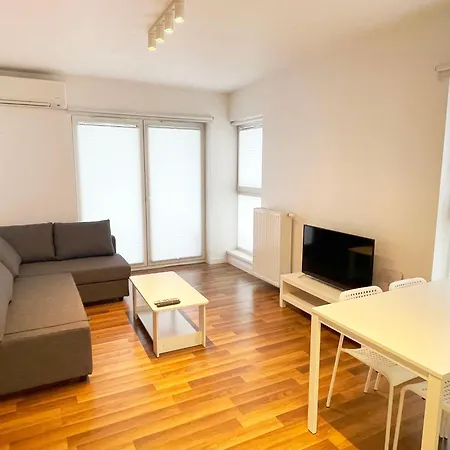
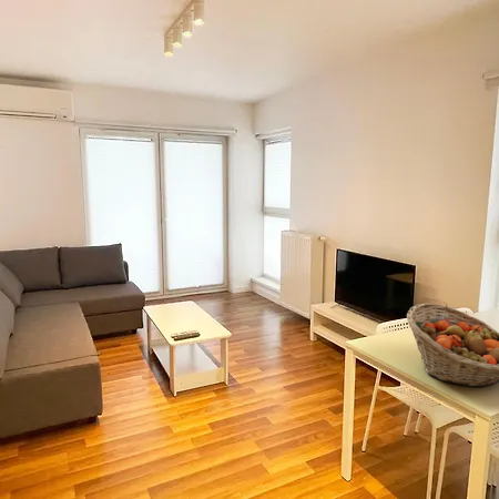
+ fruit basket [406,303,499,388]
